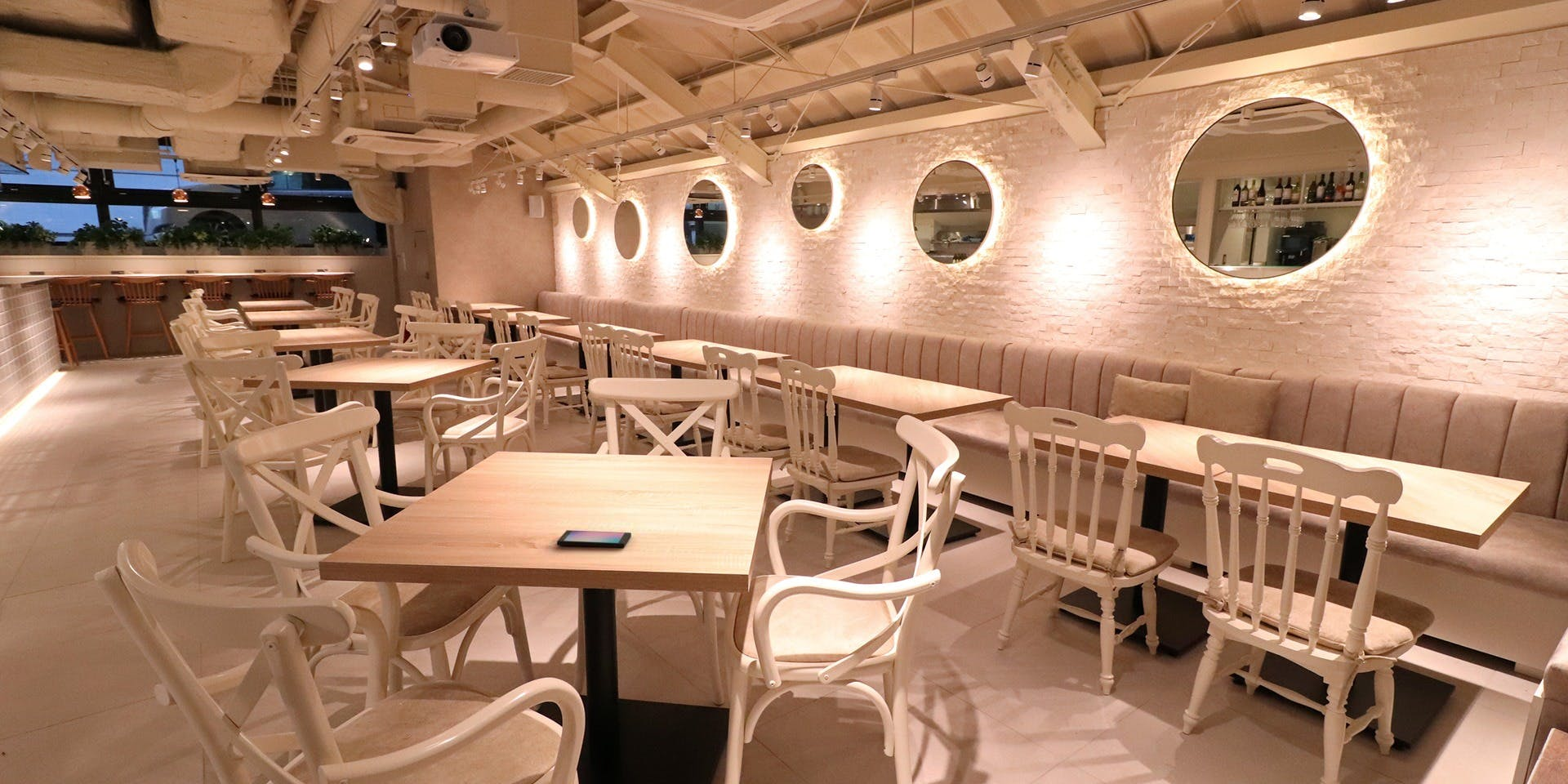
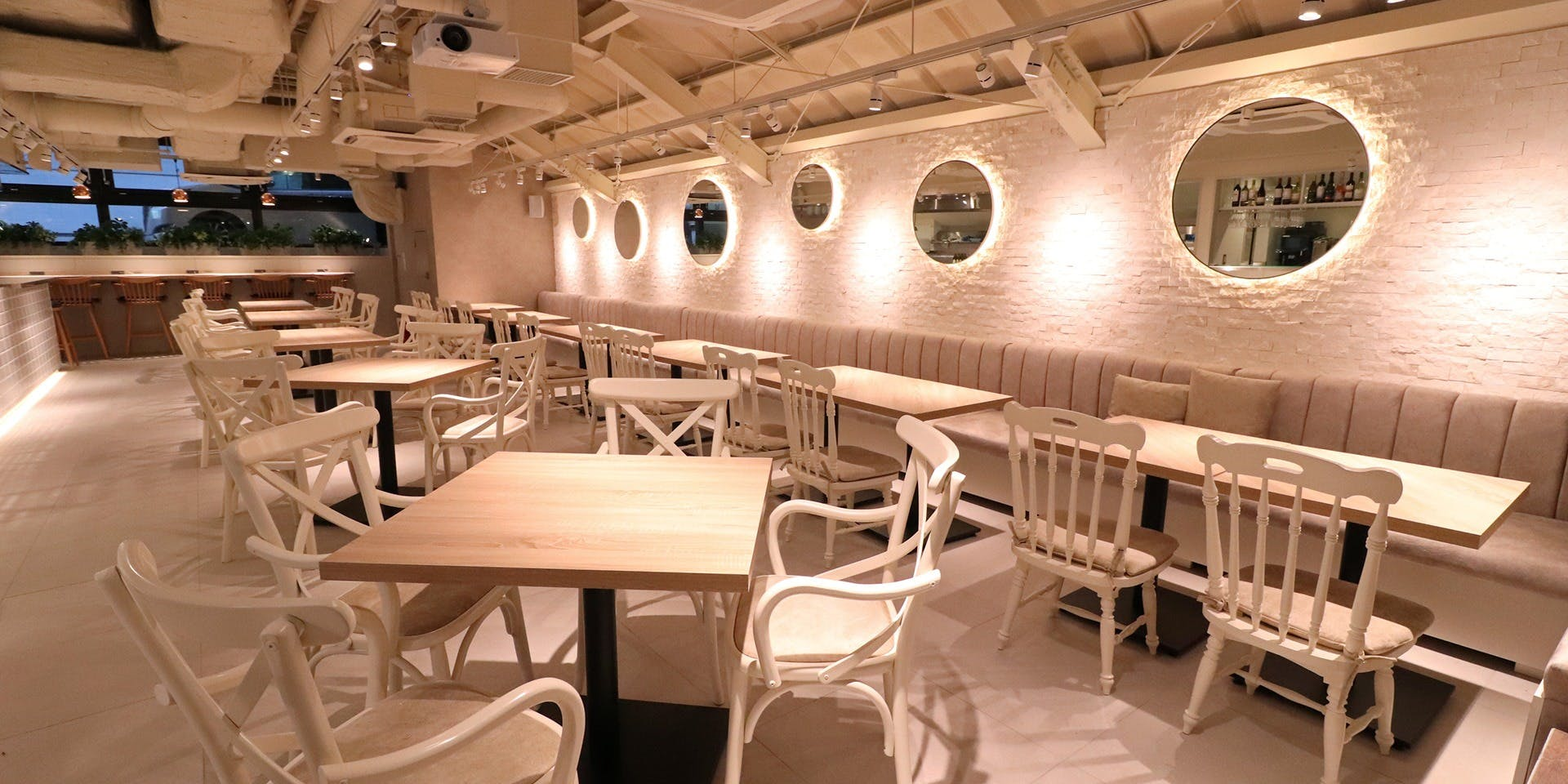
- smartphone [556,529,632,549]
